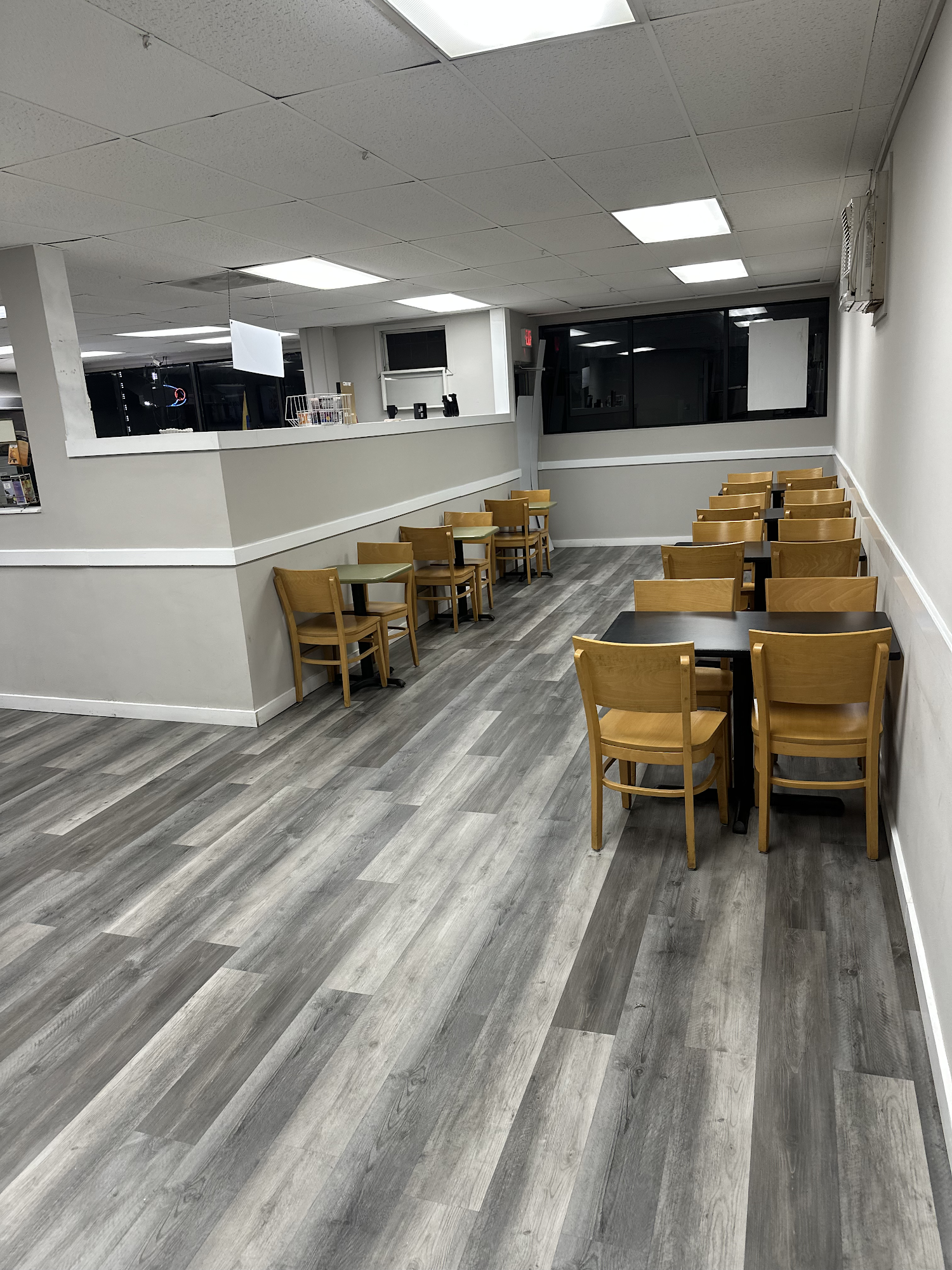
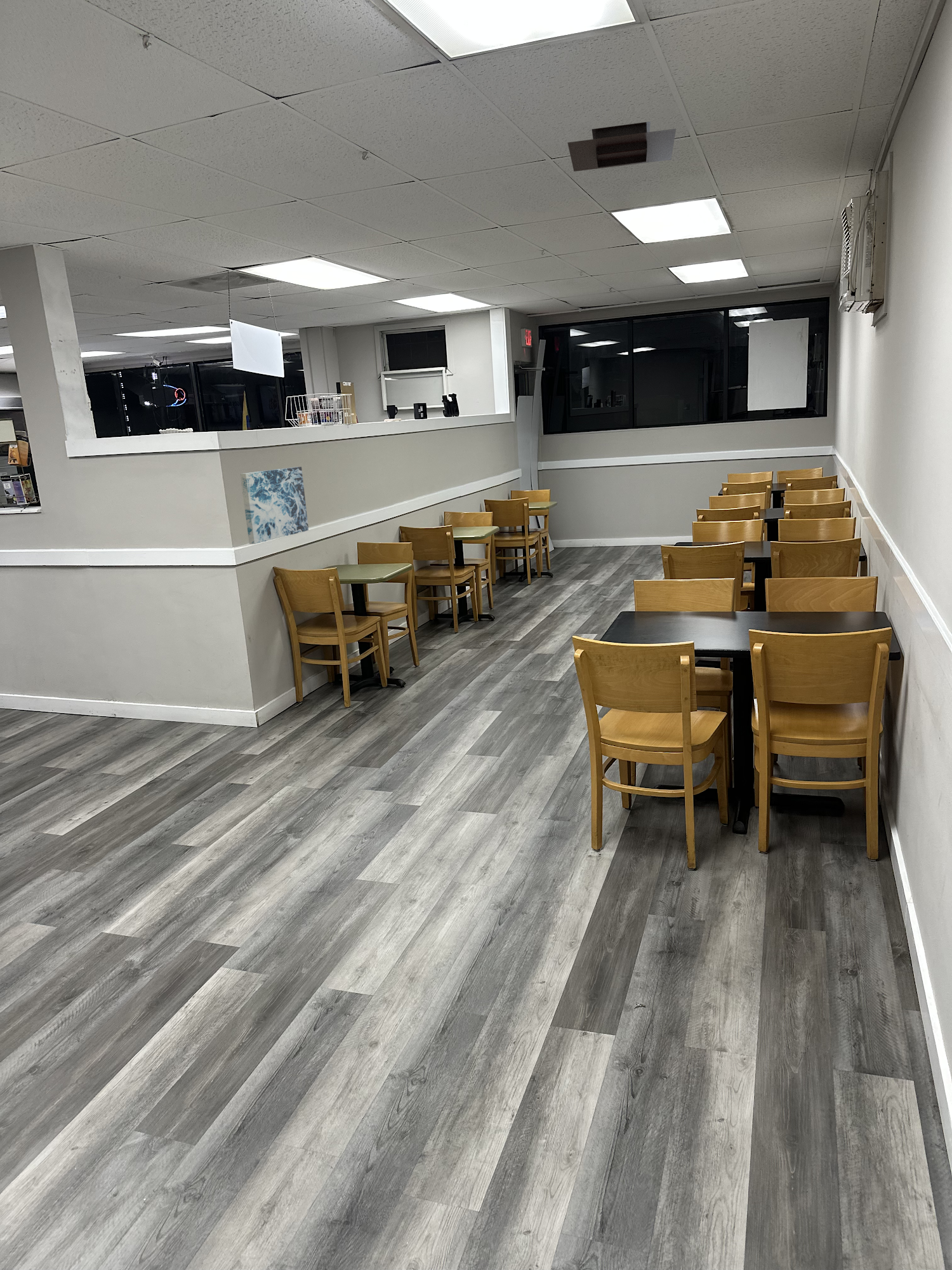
+ ceiling vent [567,121,677,172]
+ wall art [240,466,309,545]
